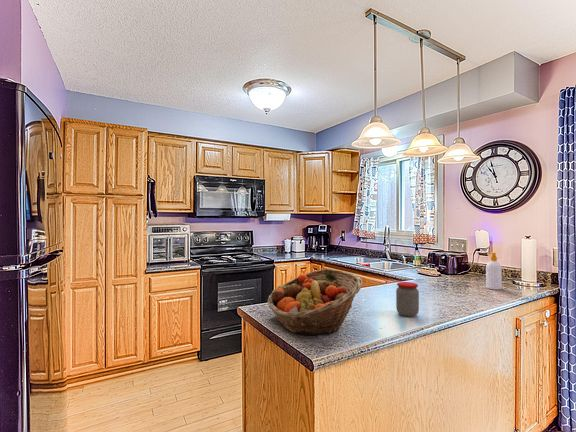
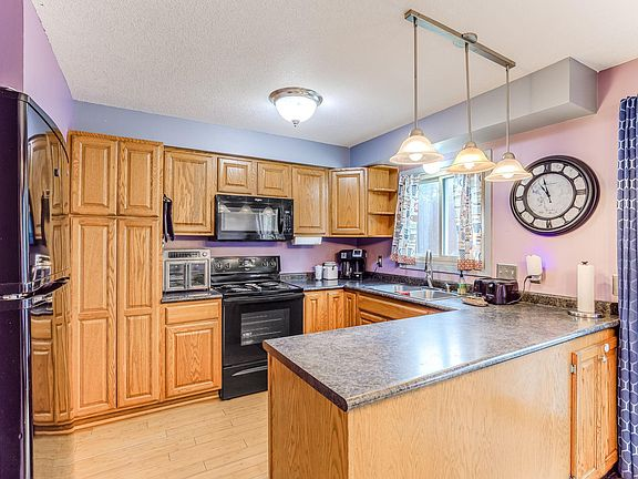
- jar [395,281,420,318]
- fruit basket [266,268,363,336]
- soap bottle [485,251,503,291]
